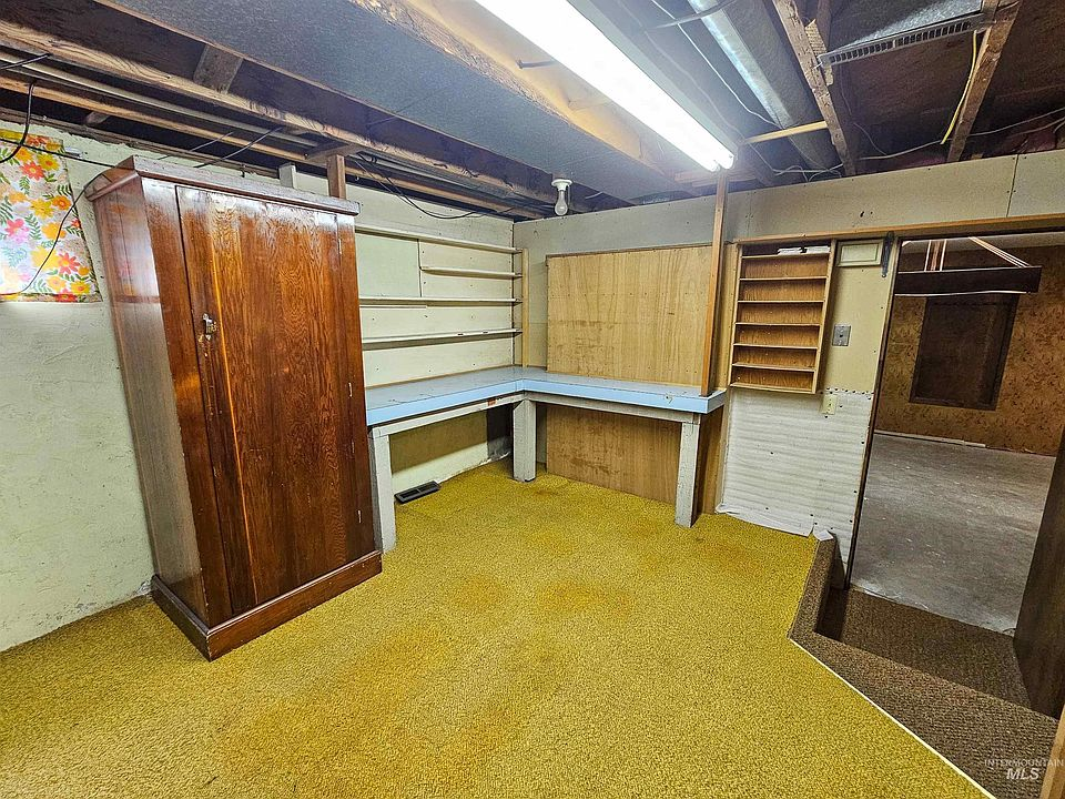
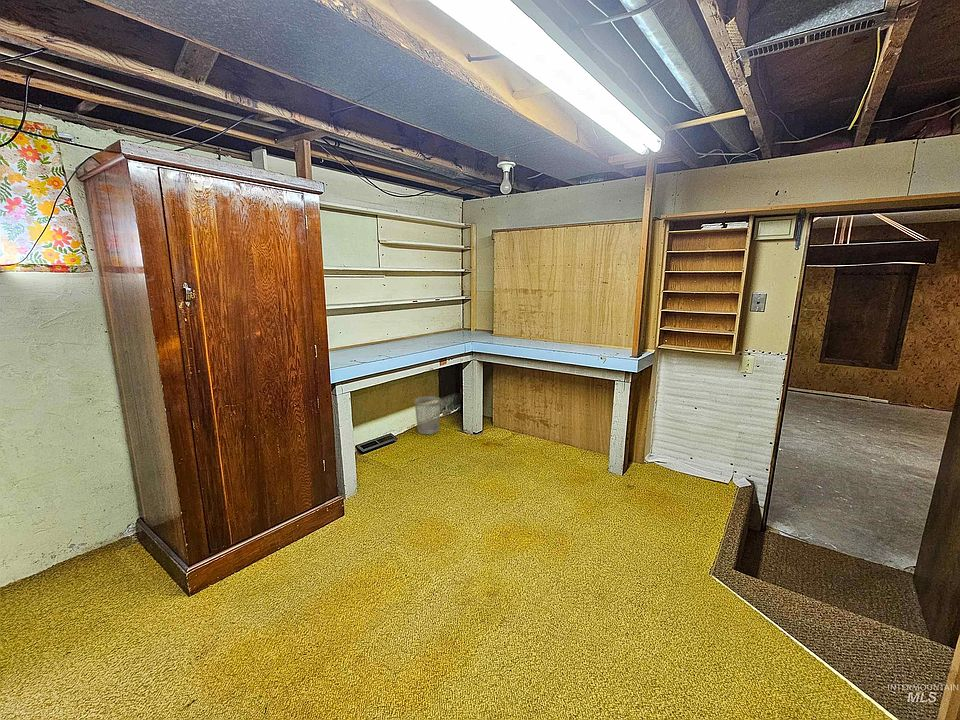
+ wastebasket [414,395,442,435]
